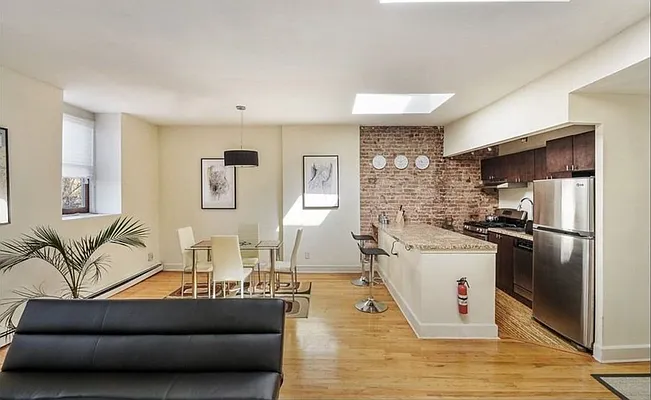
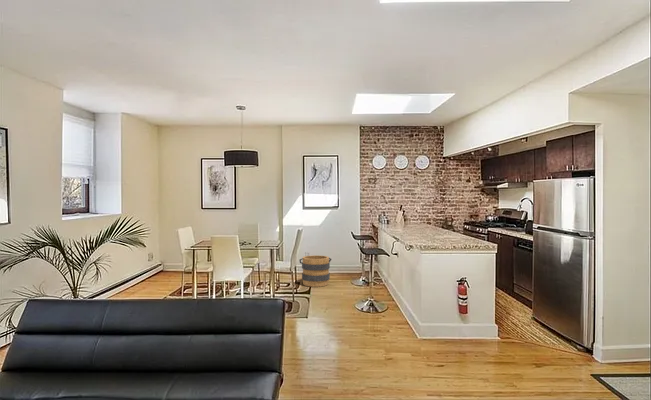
+ bucket [298,254,332,288]
